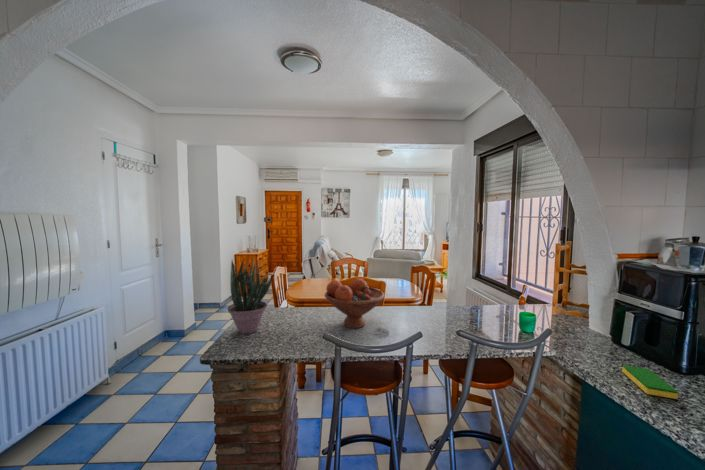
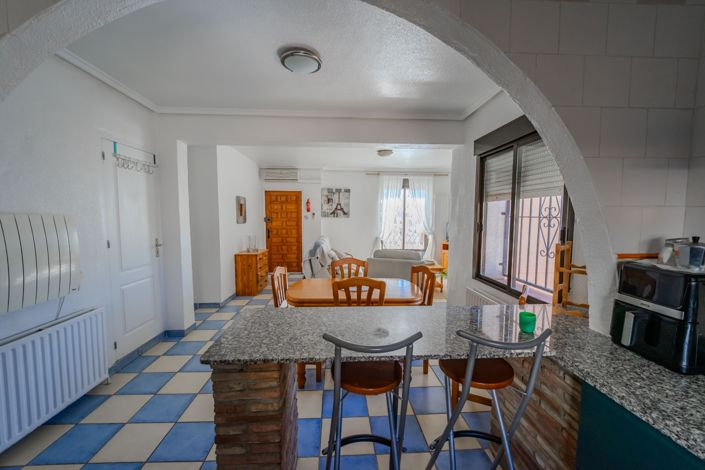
- potted plant [227,257,275,335]
- fruit bowl [324,278,386,329]
- dish sponge [621,364,679,400]
